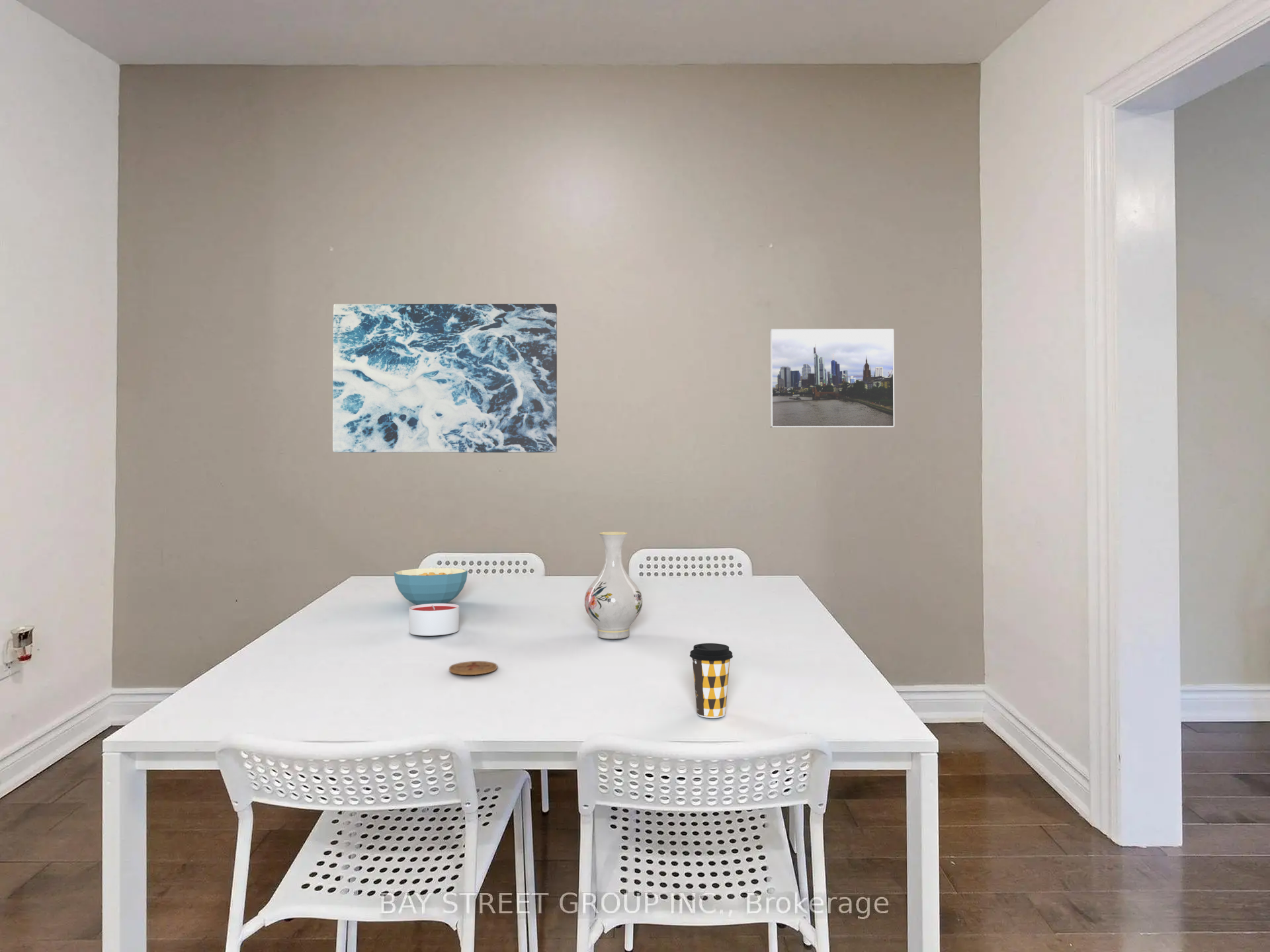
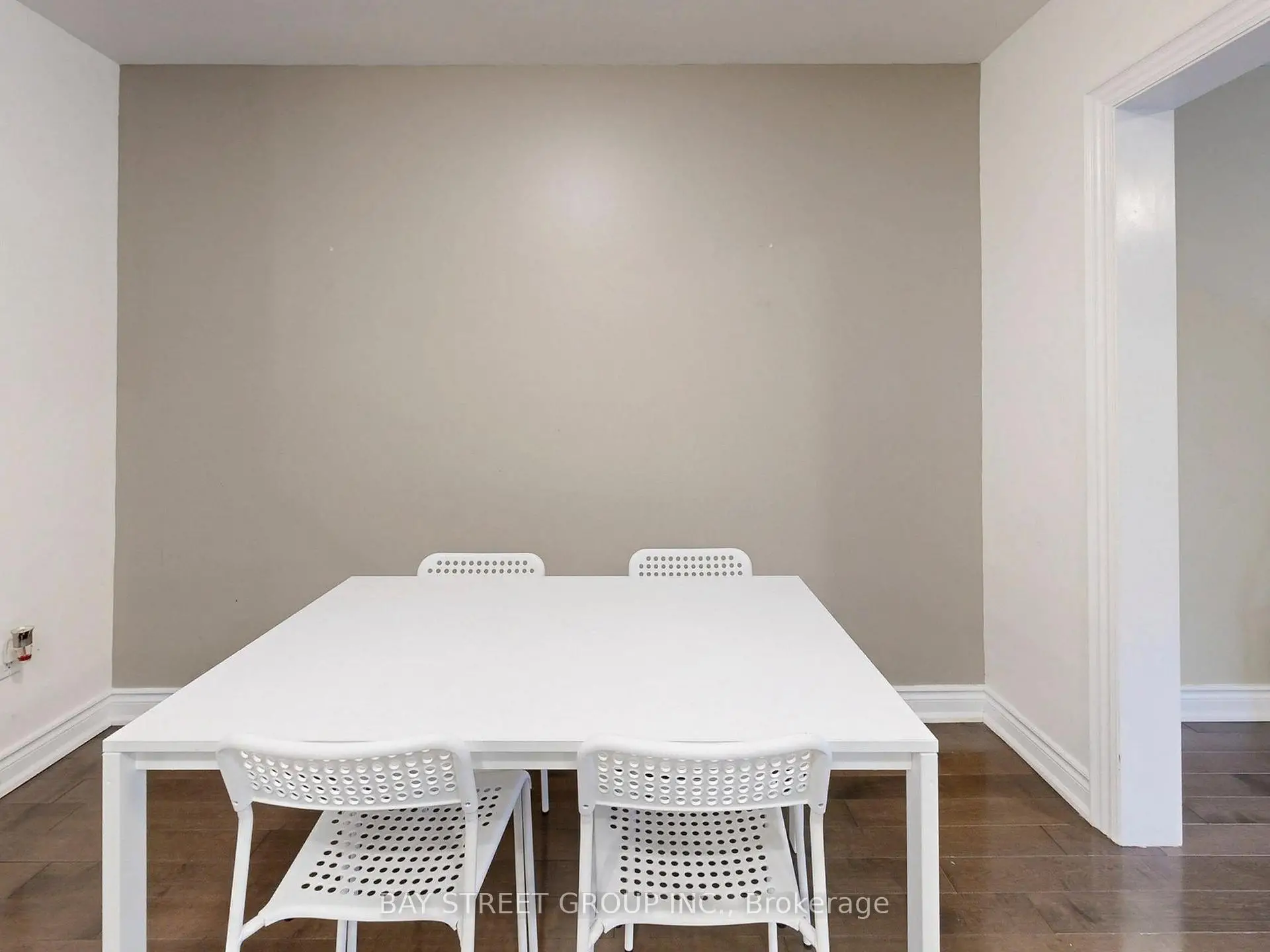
- cereal bowl [394,567,468,605]
- wall art [332,303,558,454]
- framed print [769,329,895,428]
- candle [408,603,460,637]
- vase [584,531,643,639]
- coffee cup [689,643,734,719]
- coaster [448,660,498,676]
